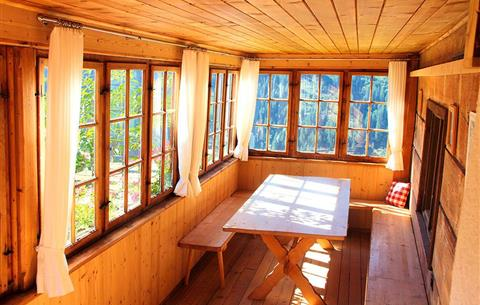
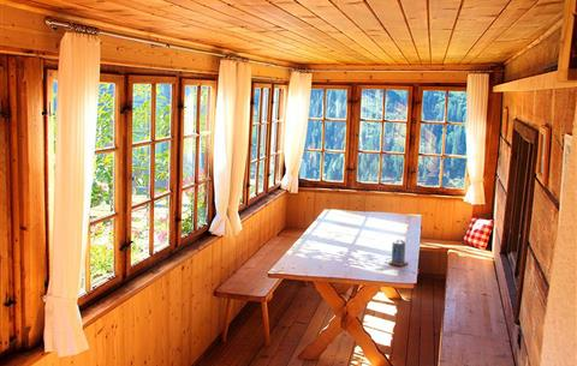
+ candle [388,238,410,268]
